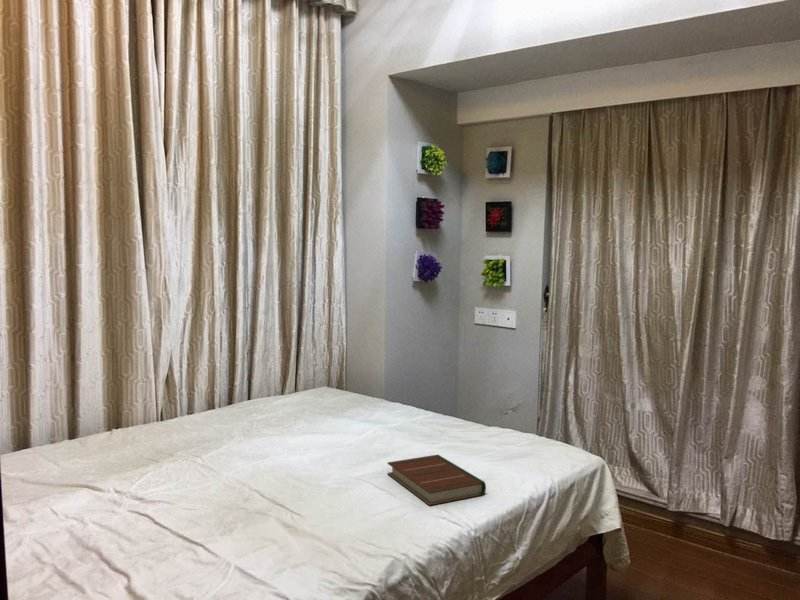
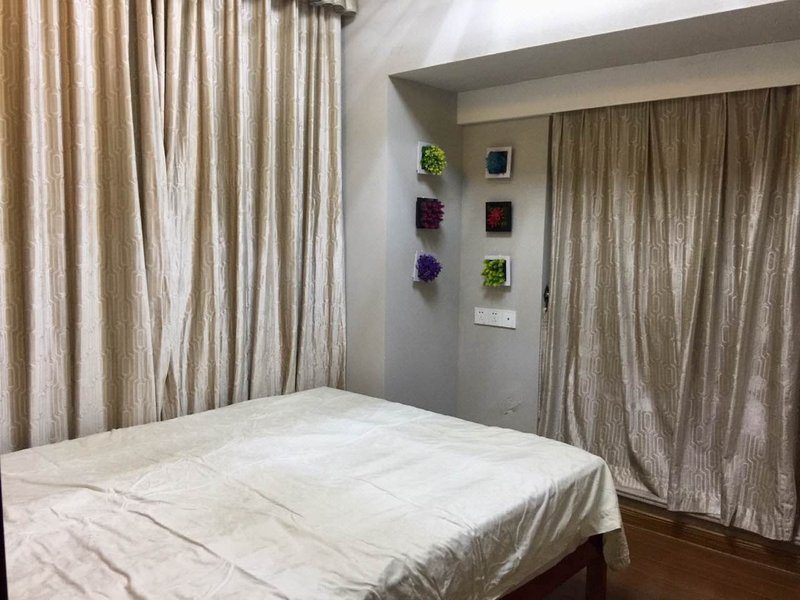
- book [386,454,487,507]
